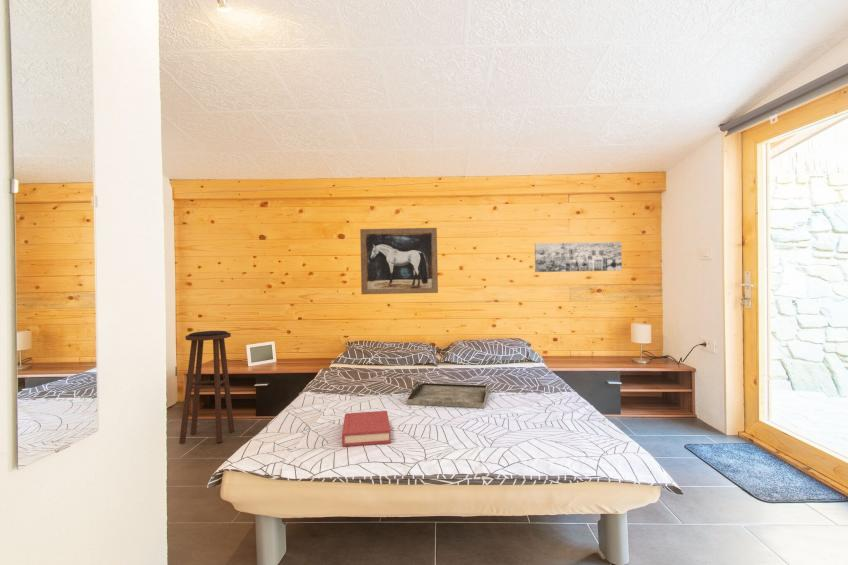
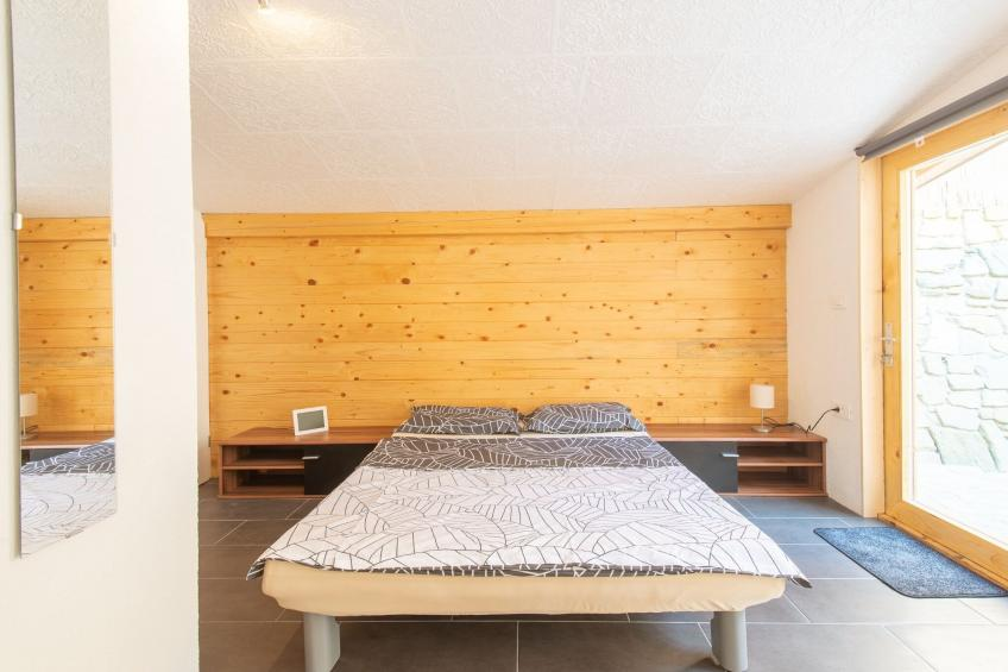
- stool [178,330,235,445]
- wall art [359,227,439,295]
- hardback book [341,410,392,447]
- serving tray [406,380,491,409]
- wall art [534,241,623,273]
